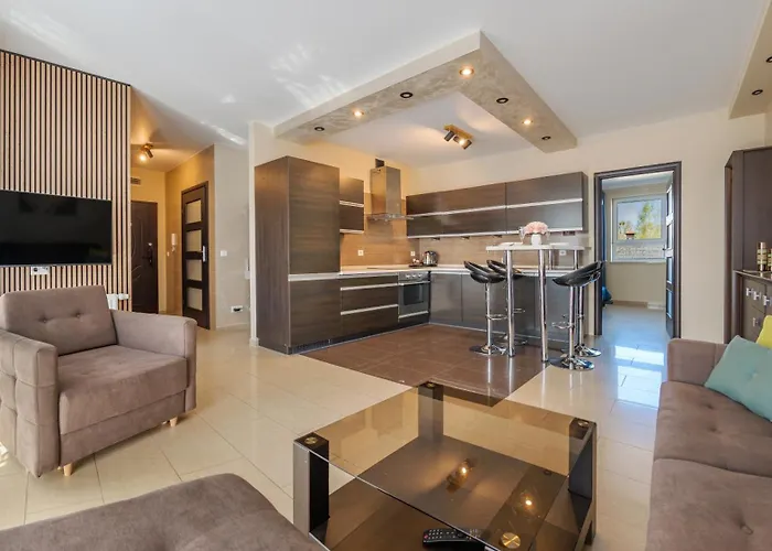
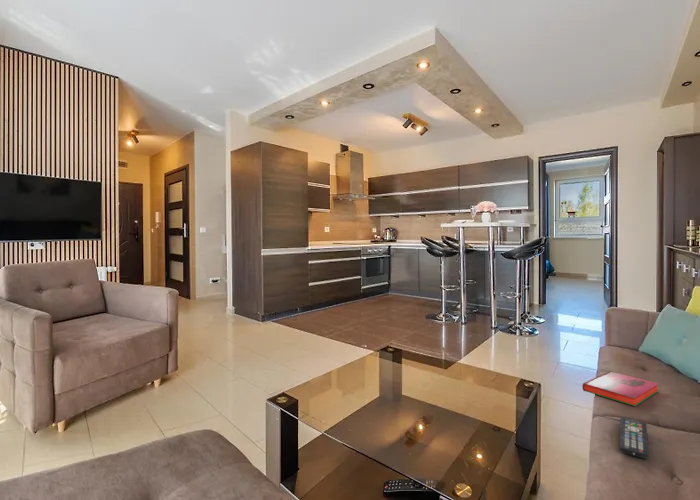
+ remote control [619,416,650,460]
+ hardback book [582,370,660,407]
